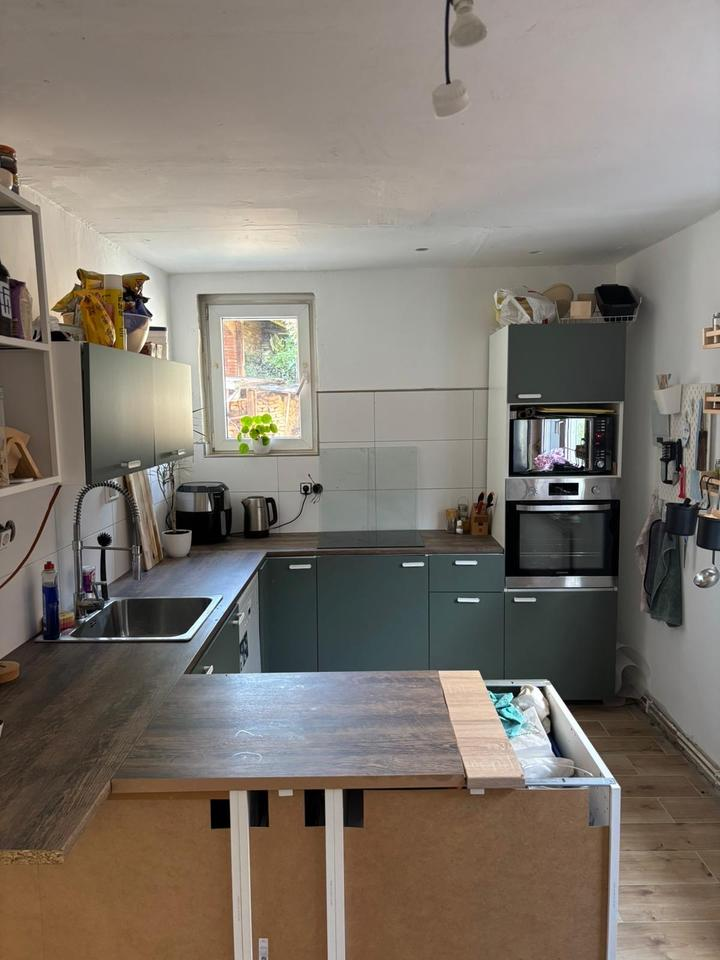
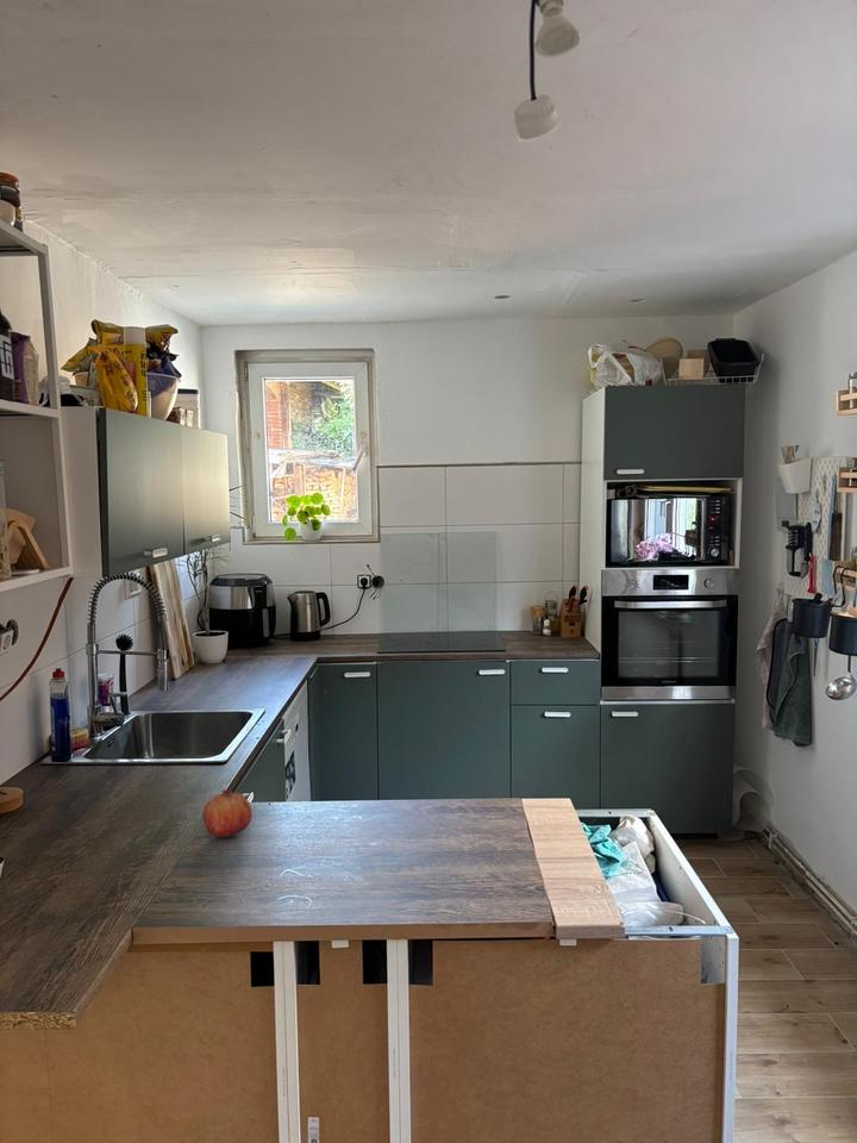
+ fruit [201,788,254,838]
